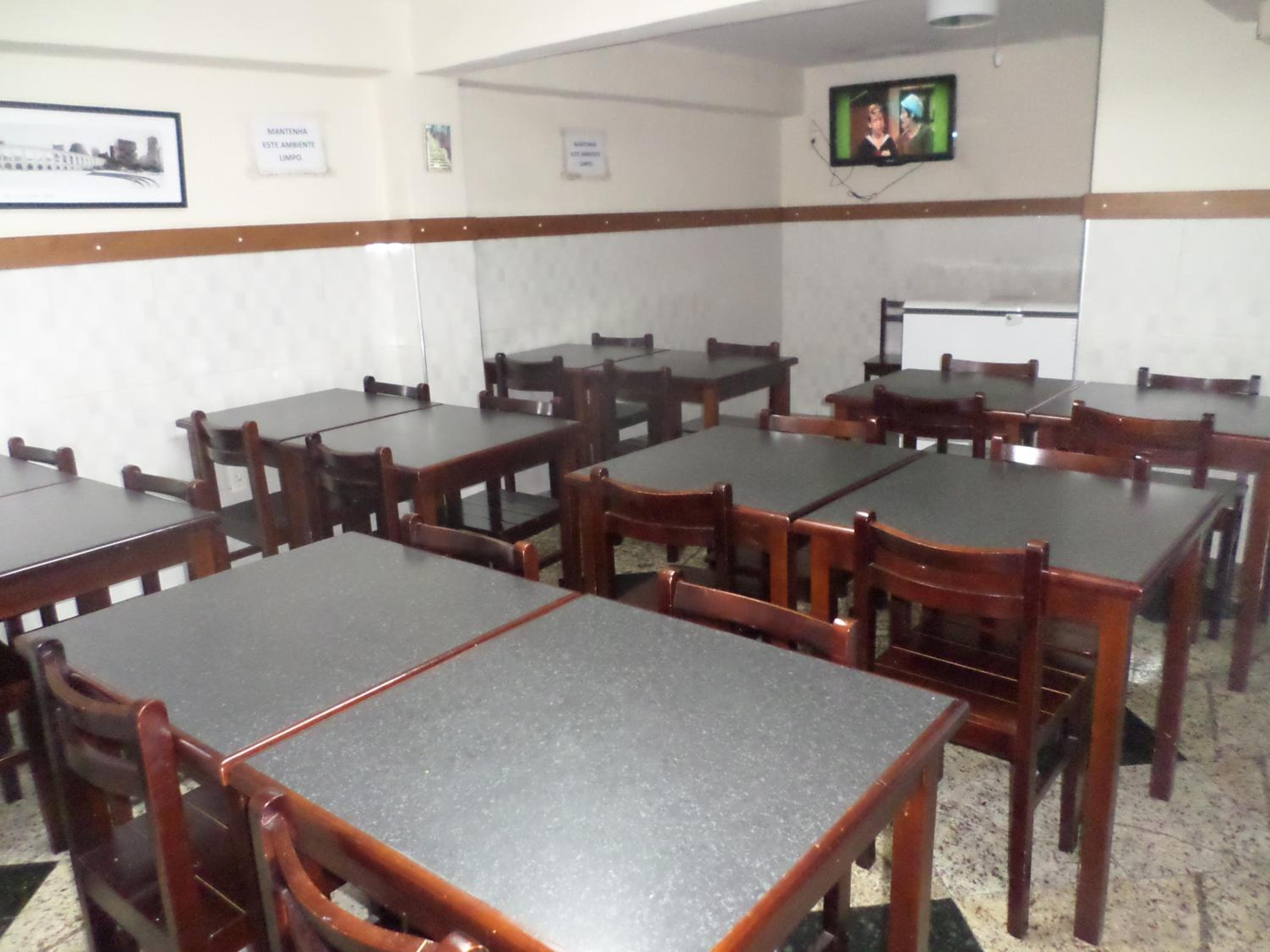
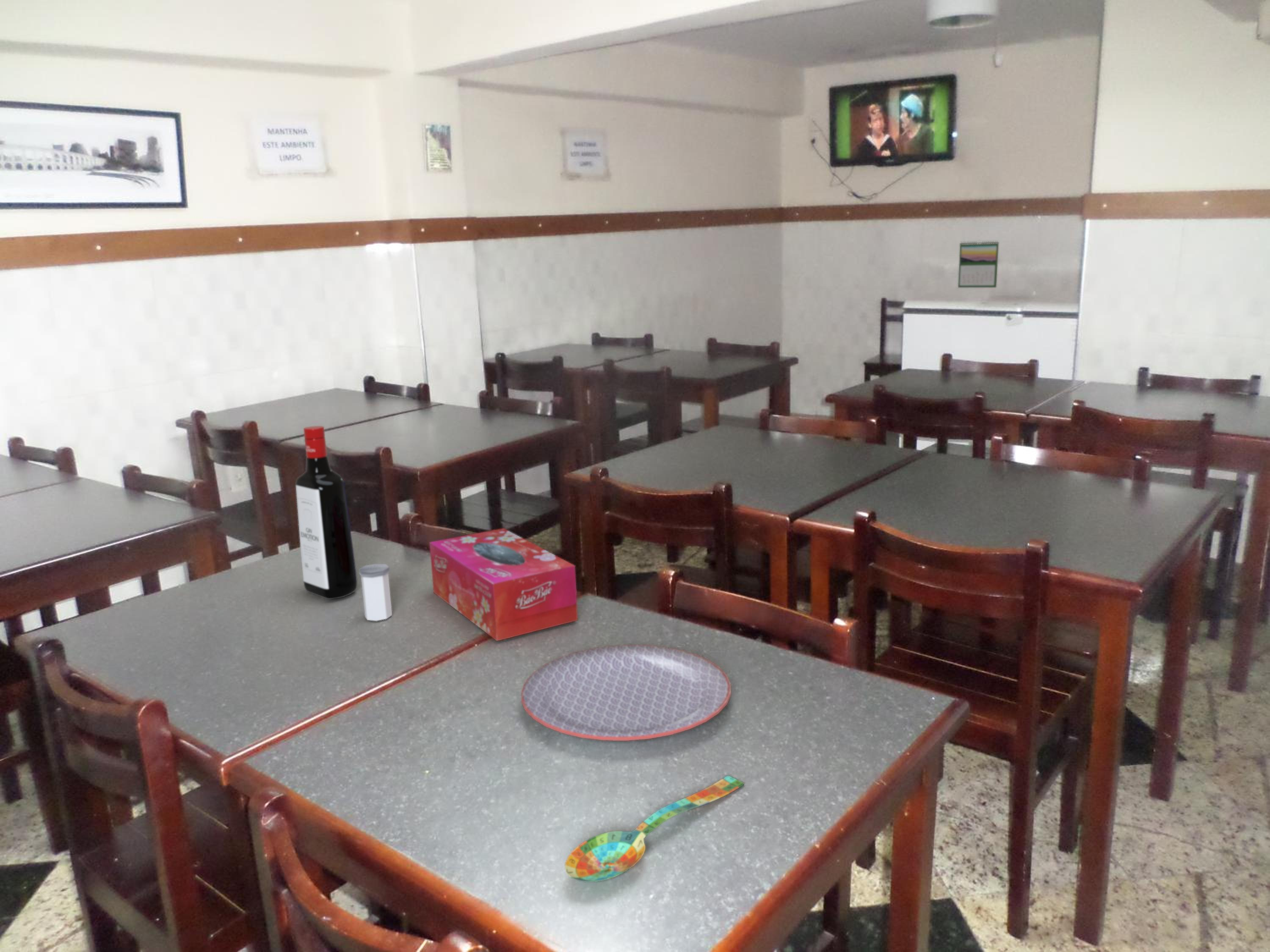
+ tissue box [429,528,578,641]
+ plate [521,644,732,741]
+ liquor bottle [295,425,358,600]
+ calendar [958,240,999,288]
+ spoon [564,775,745,883]
+ salt shaker [359,563,392,622]
